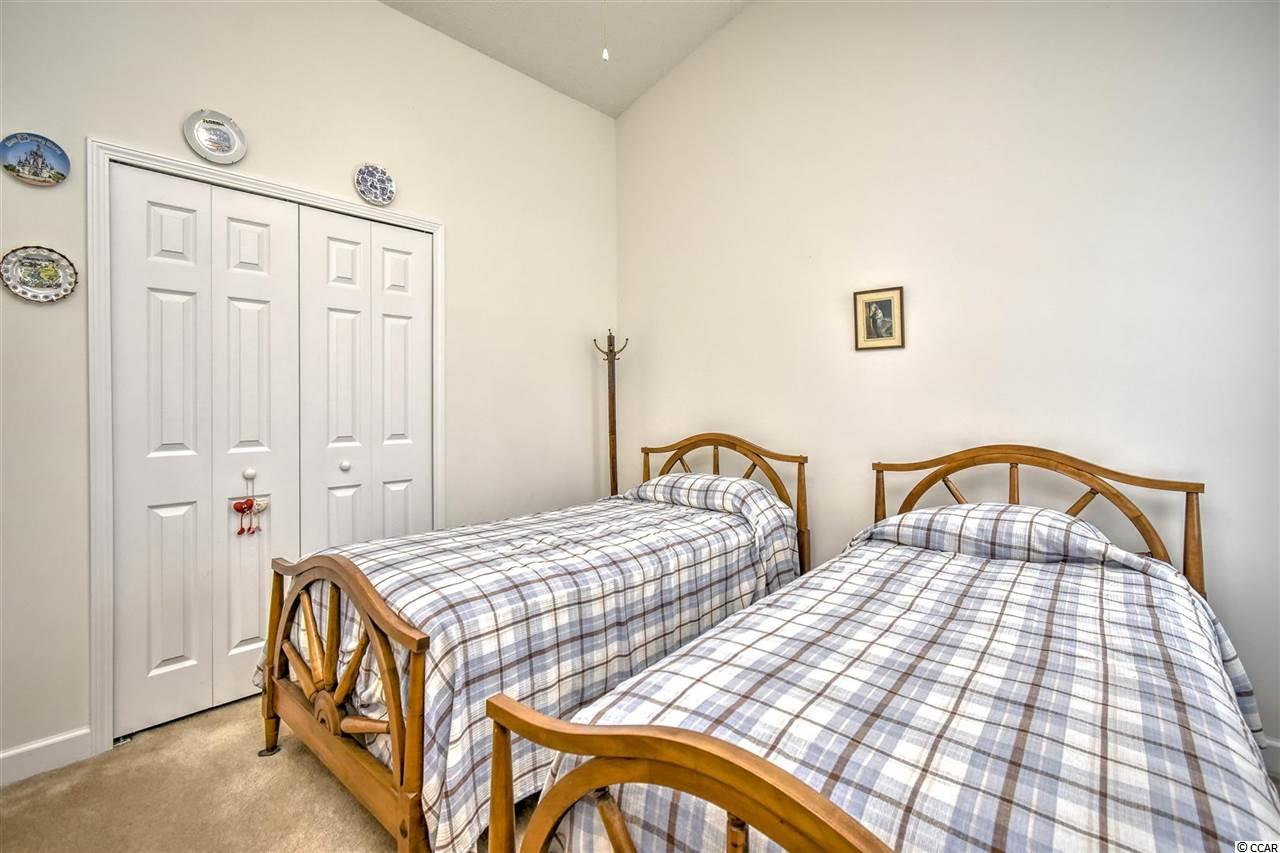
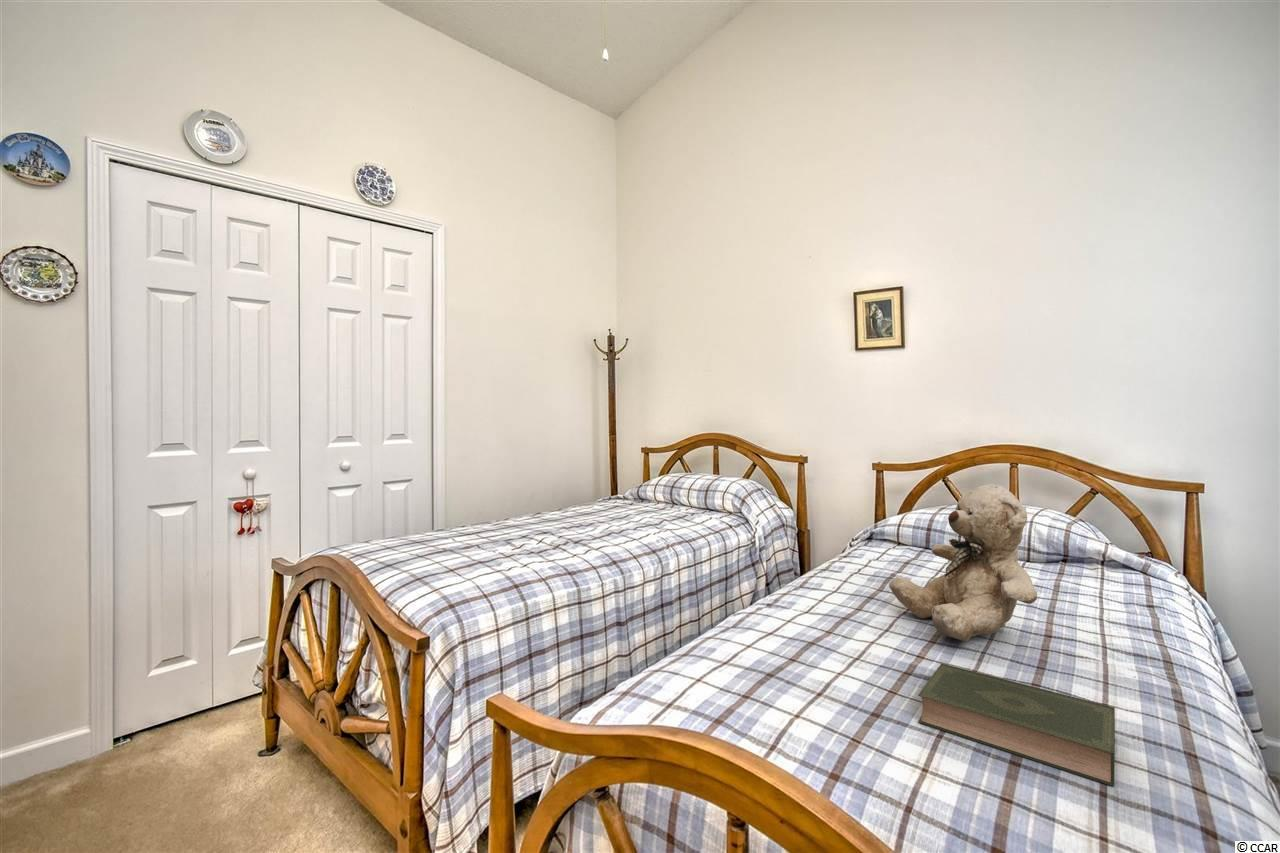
+ book [917,662,1116,787]
+ teddy bear [888,483,1038,643]
